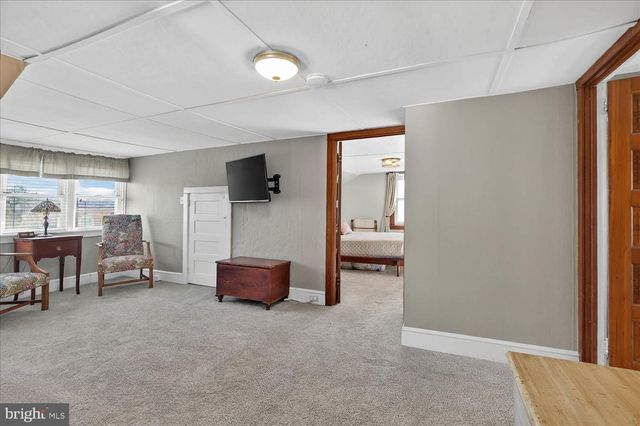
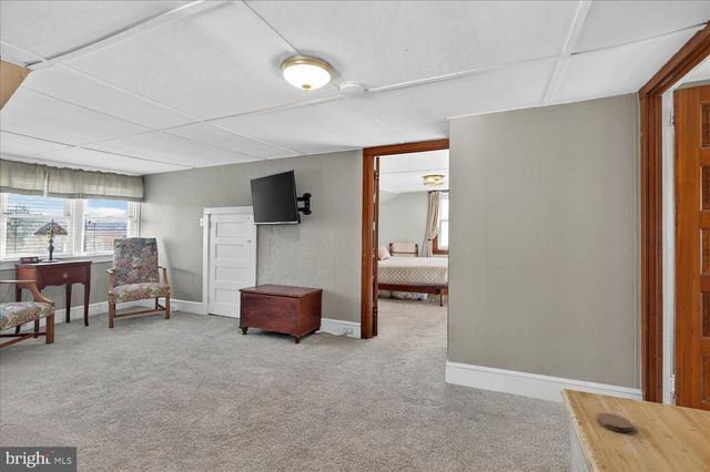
+ coaster [596,412,633,433]
